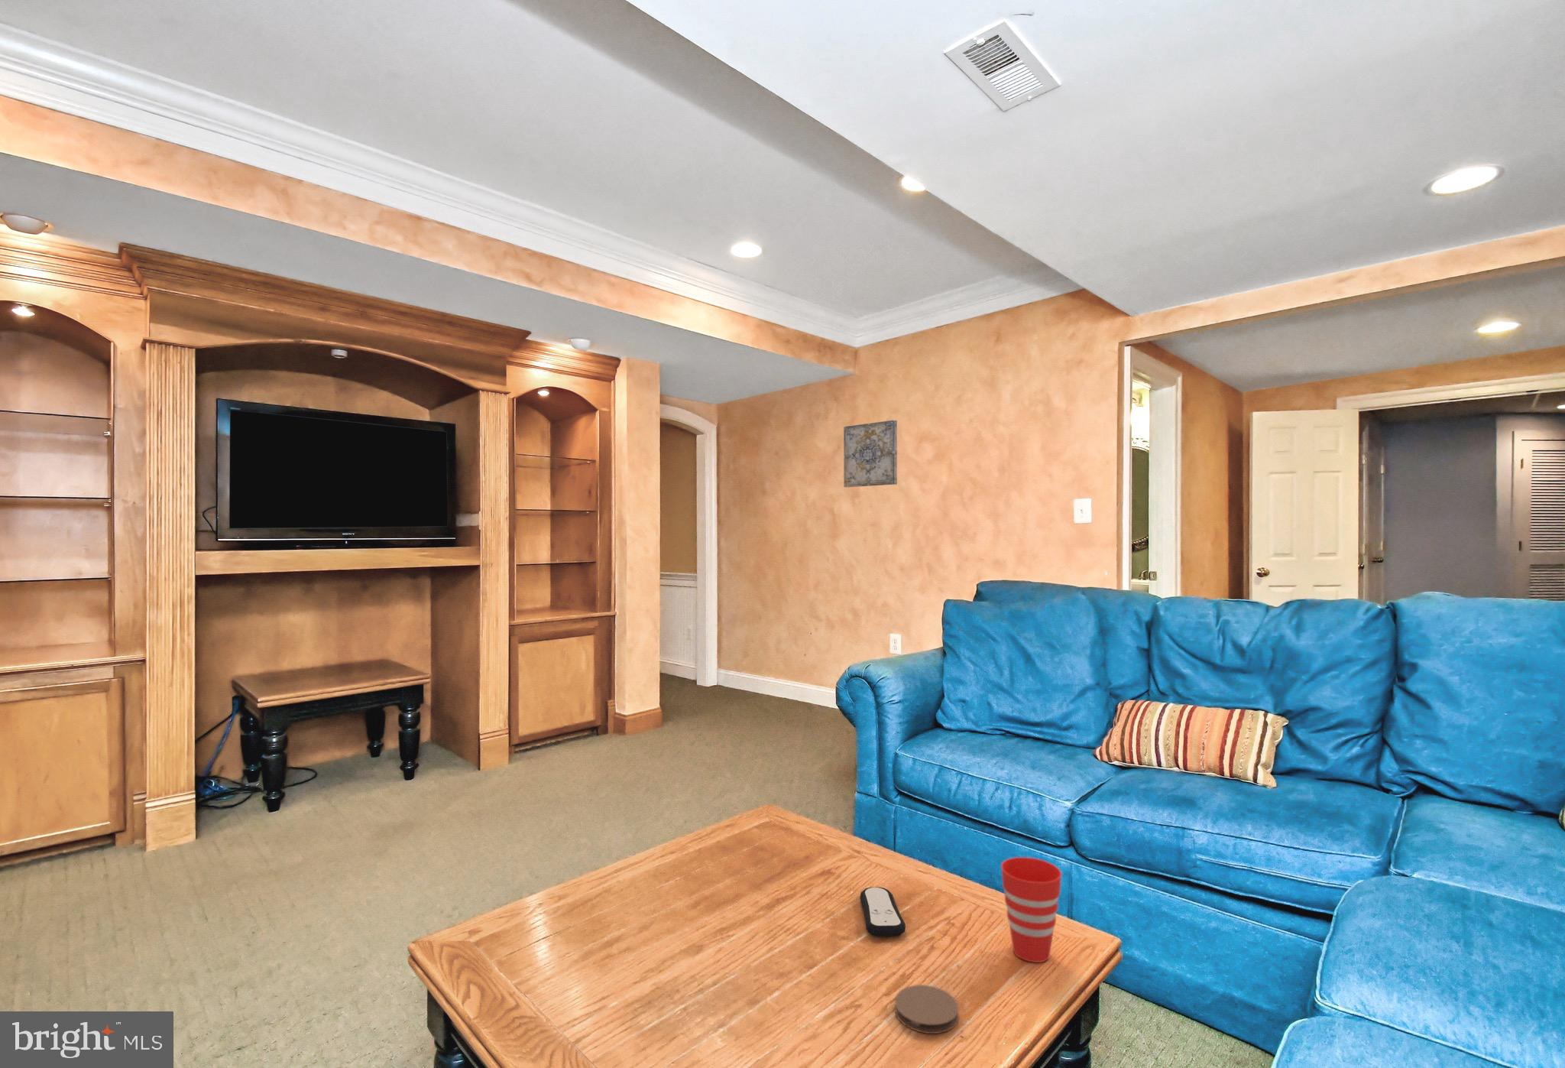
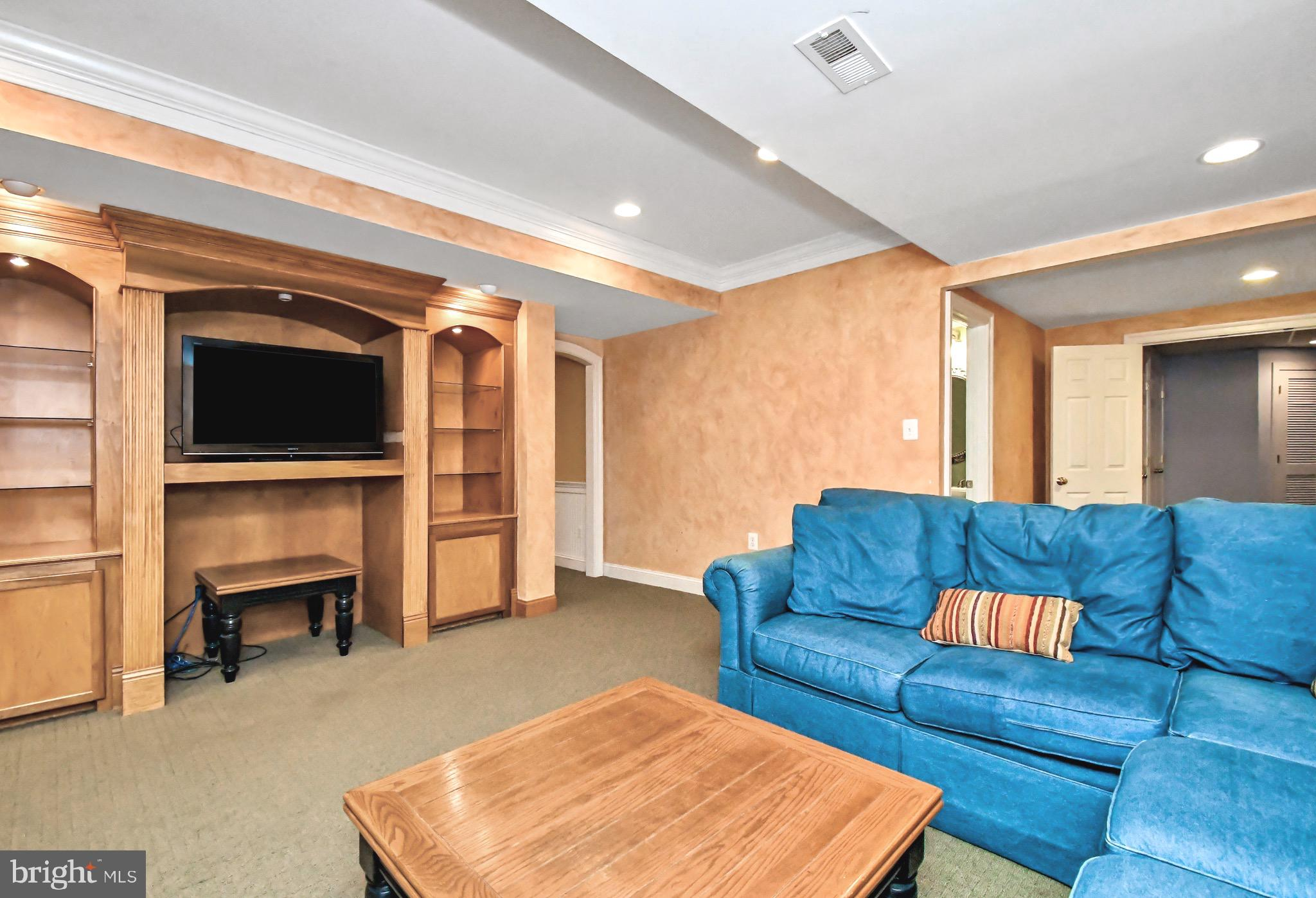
- wall art [843,419,898,488]
- remote control [859,886,906,937]
- cup [1000,856,1062,963]
- coaster [894,984,960,1035]
